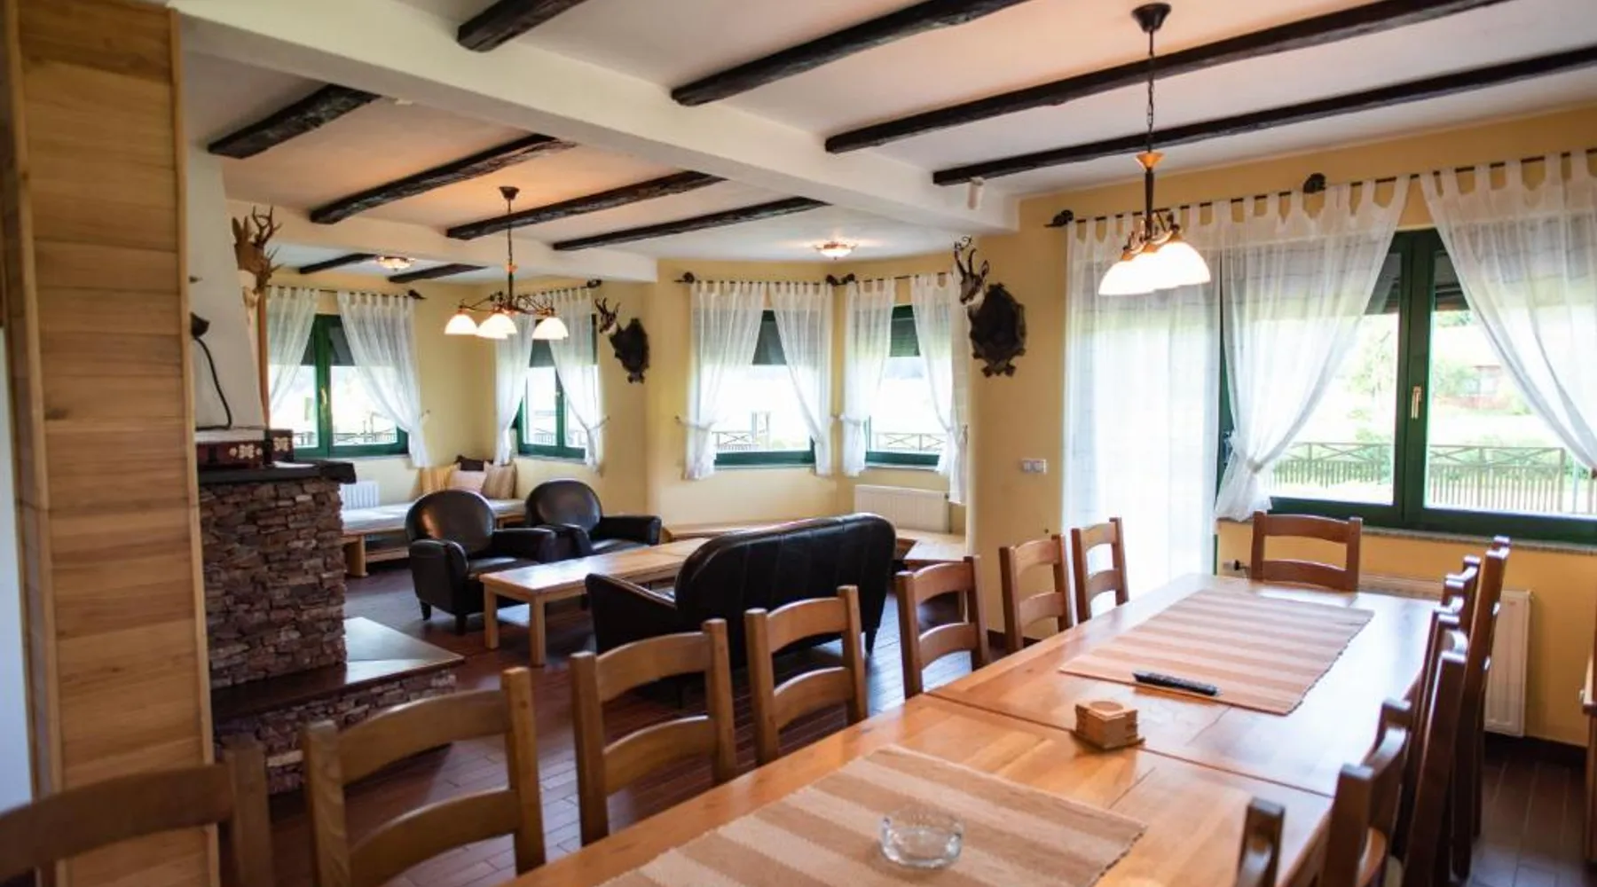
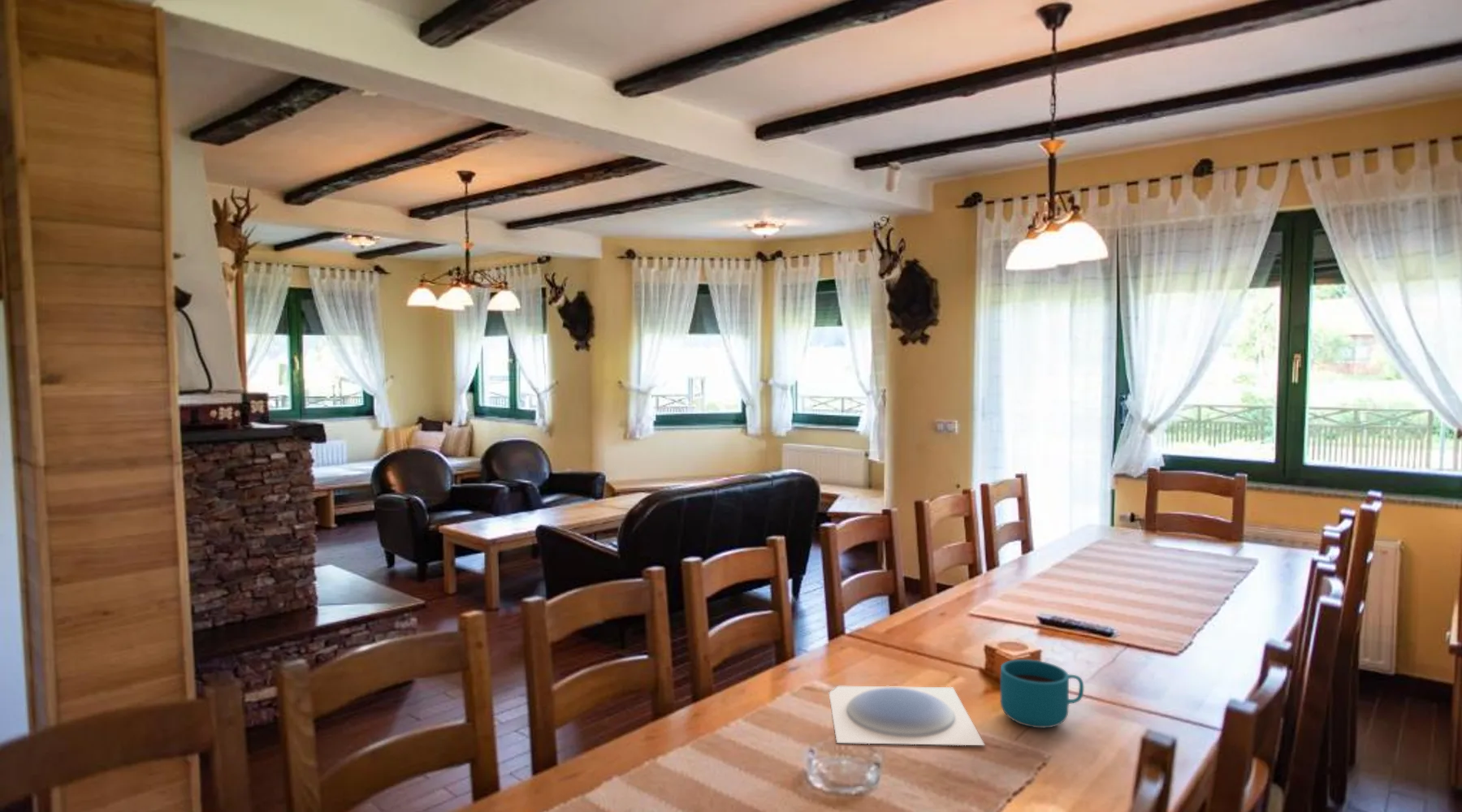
+ cup [1000,659,1084,728]
+ plate [828,685,986,746]
